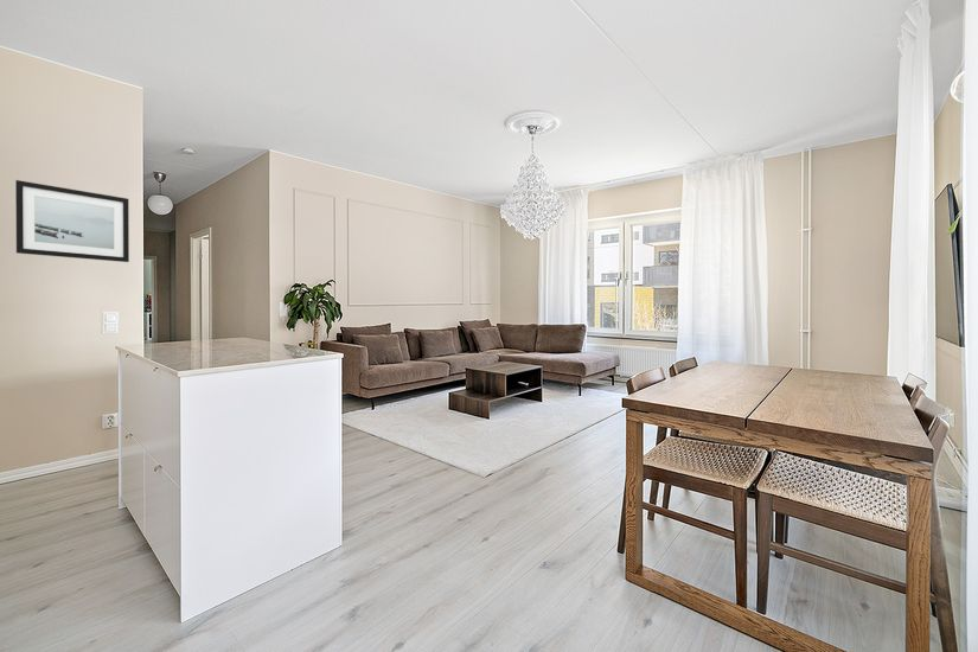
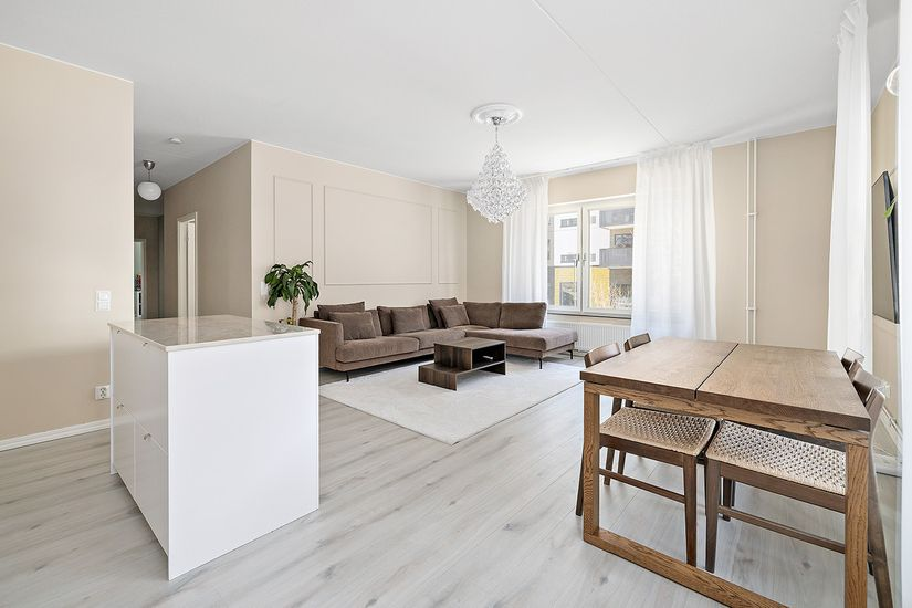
- wall art [14,179,130,263]
